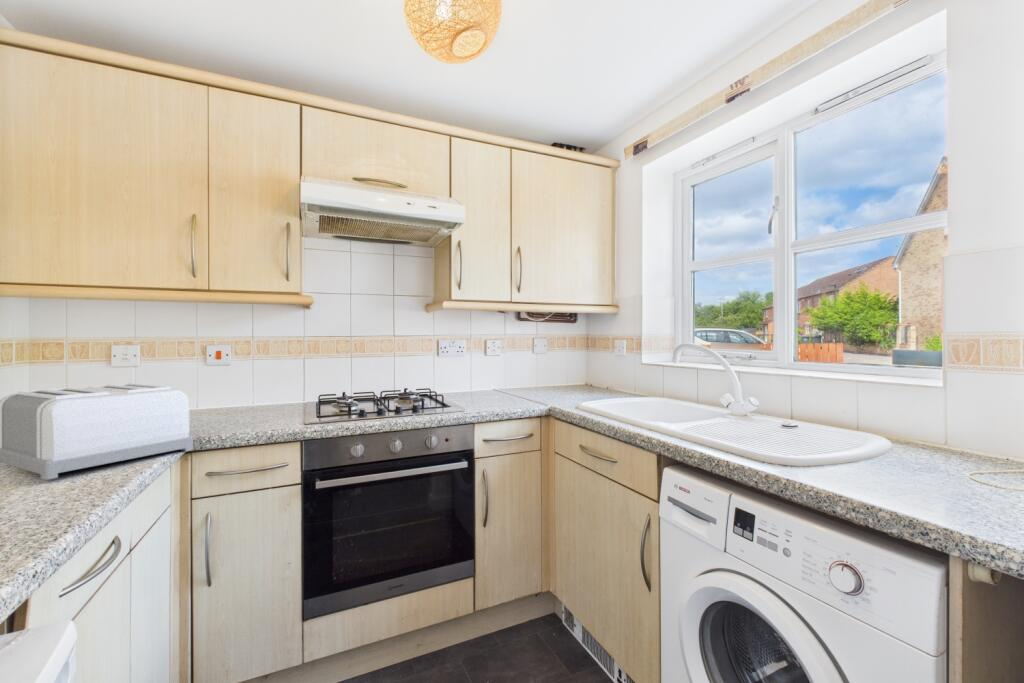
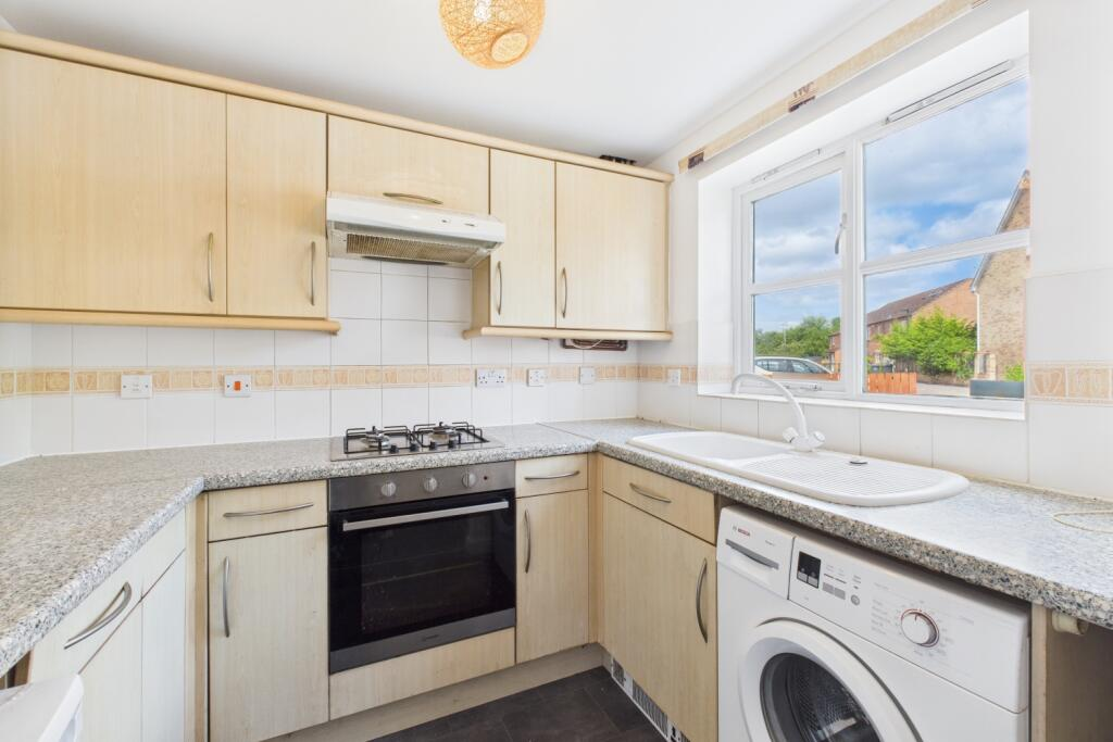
- toaster [0,382,194,481]
